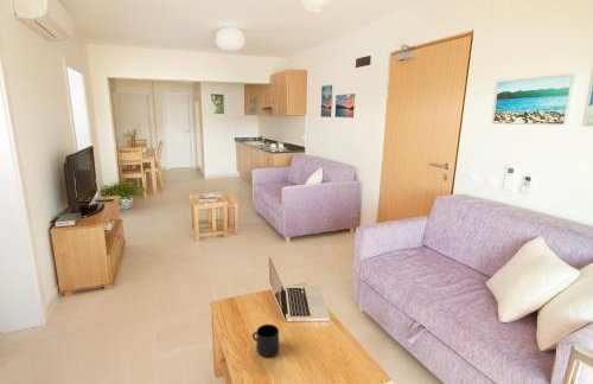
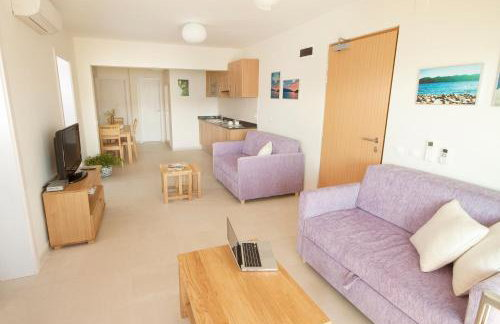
- mug [251,324,280,358]
